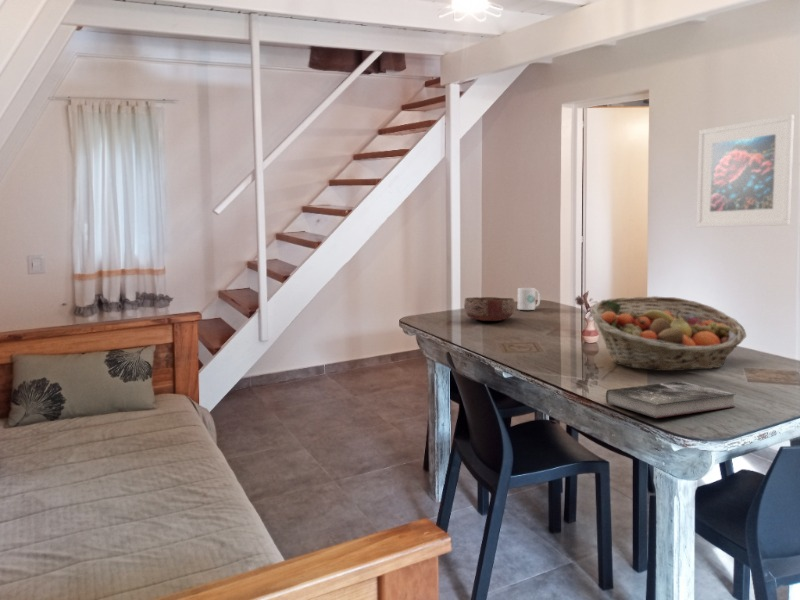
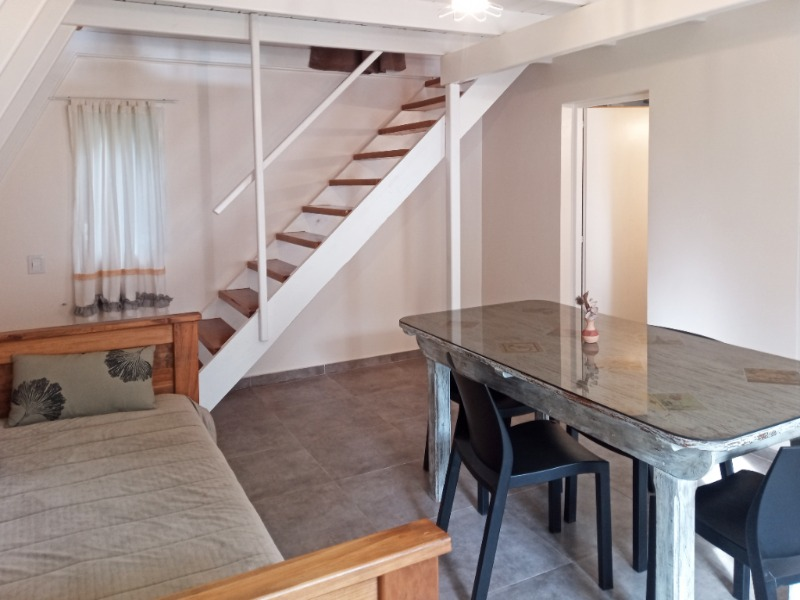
- bowl [463,296,516,322]
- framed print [695,114,795,228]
- book [605,380,737,419]
- fruit basket [589,295,747,372]
- mug [517,287,541,311]
